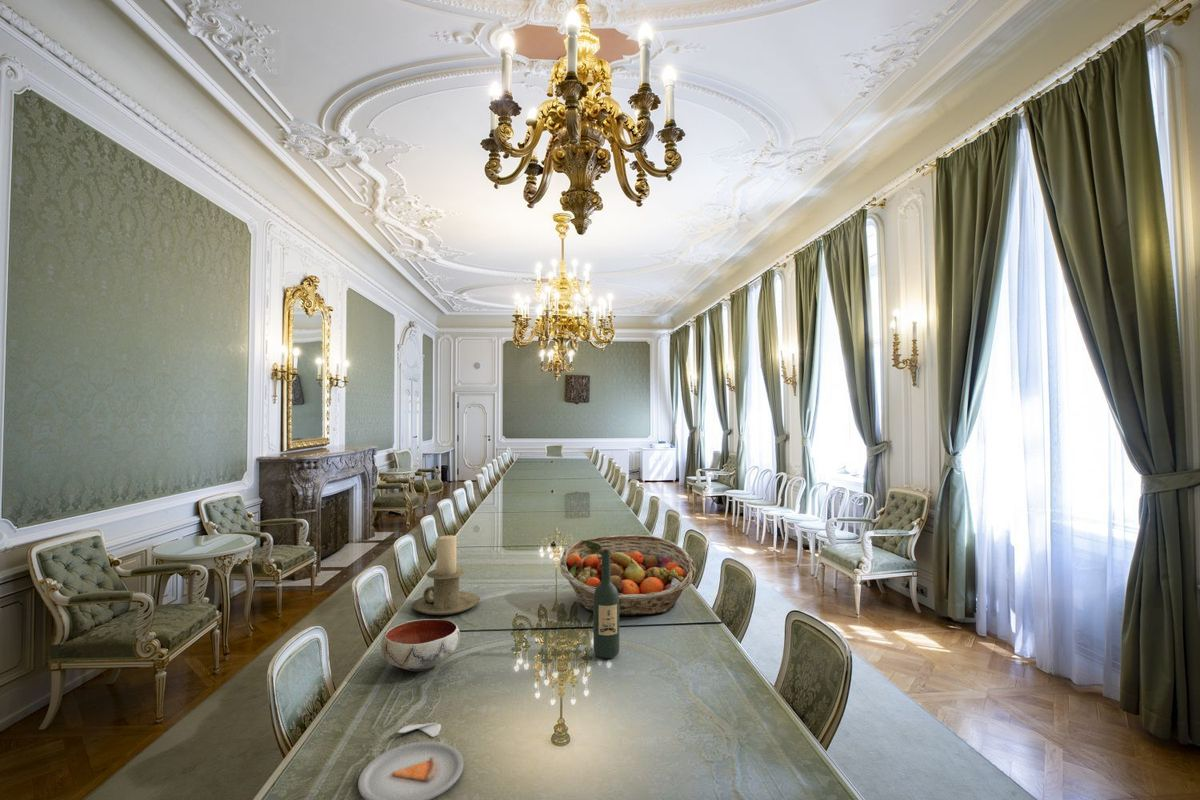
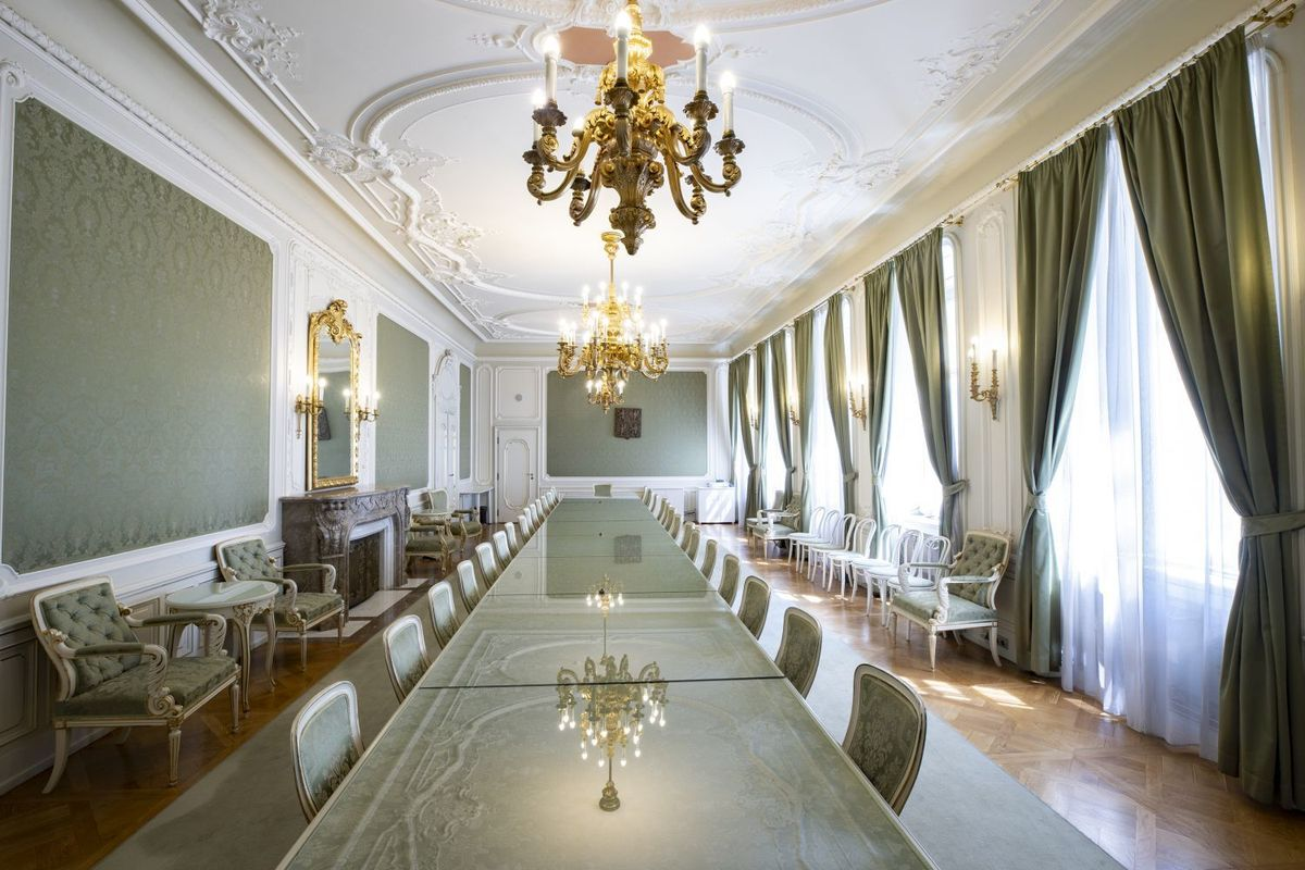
- fruit basket [559,534,697,617]
- dinner plate [357,722,464,800]
- bowl [380,618,461,672]
- wine bottle [592,550,620,659]
- candle holder [411,535,481,616]
